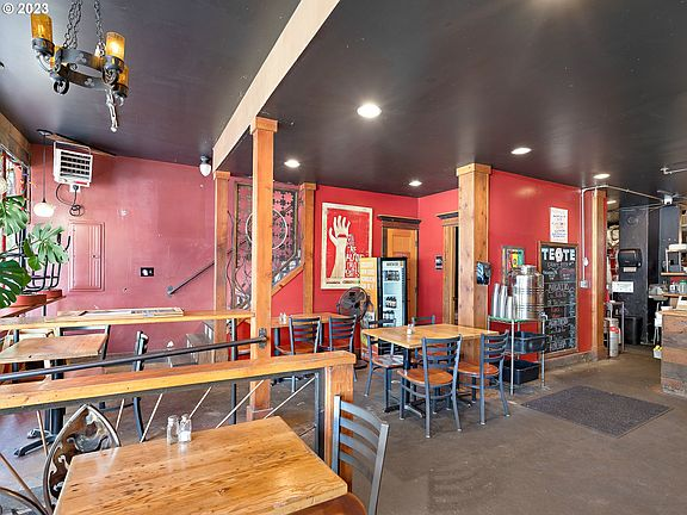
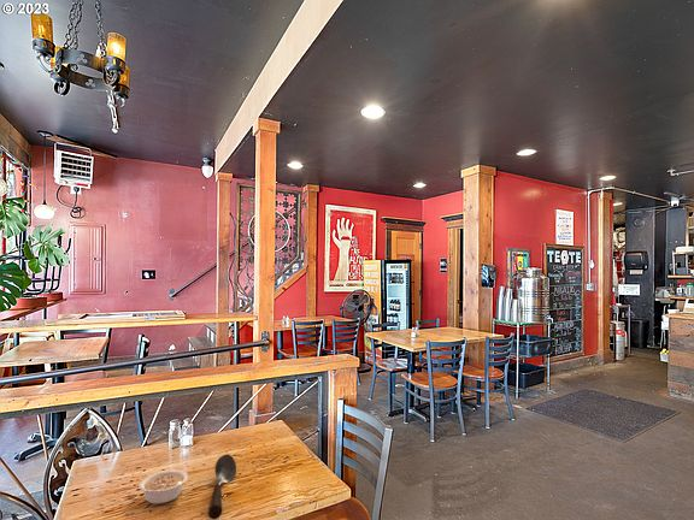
+ legume [137,468,189,504]
+ spoon [207,454,237,520]
